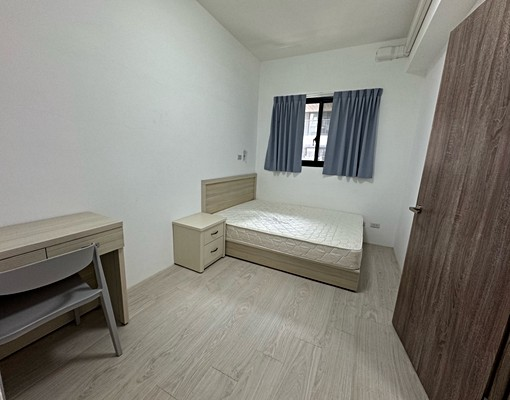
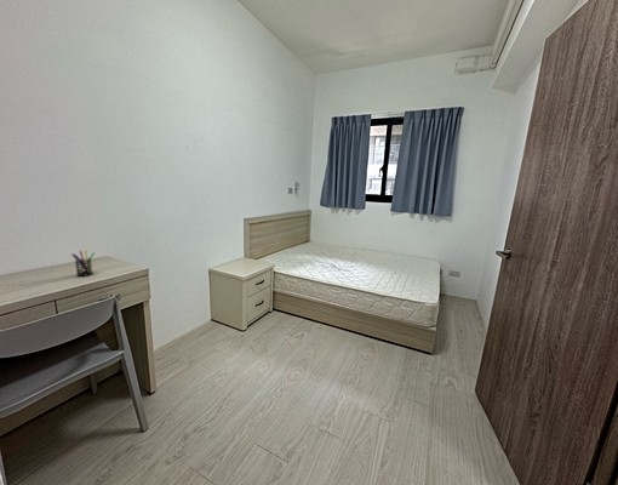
+ pen holder [70,249,96,278]
